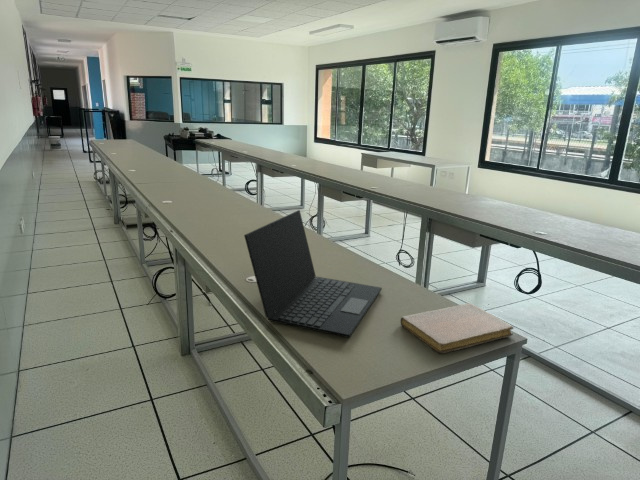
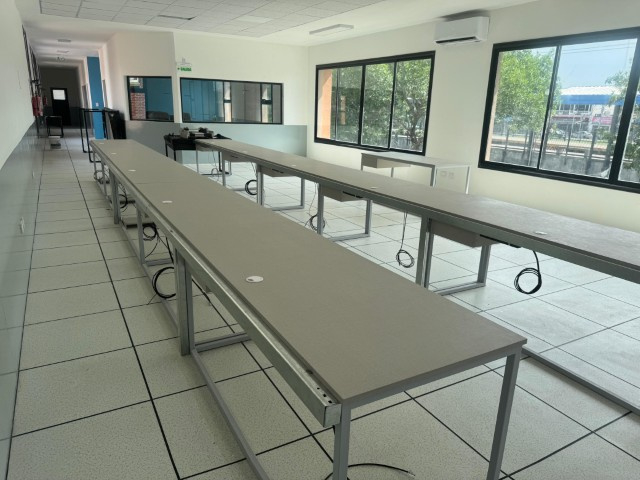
- notebook [399,302,514,354]
- laptop [243,209,383,339]
